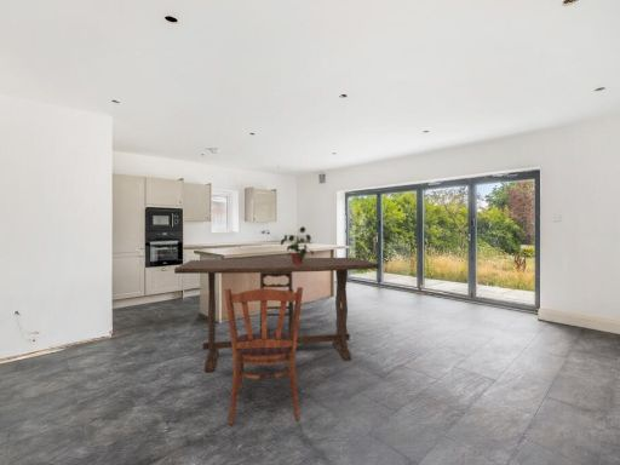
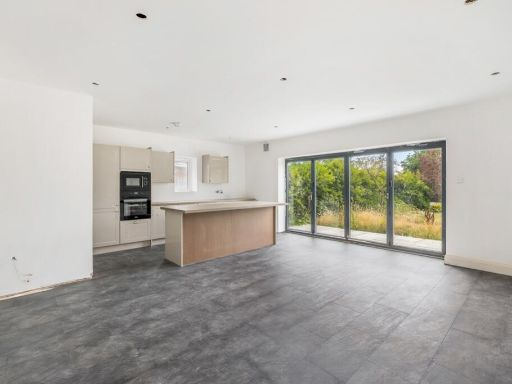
- dining chair [259,272,294,333]
- dining chair [224,286,304,425]
- potted plant [280,225,315,265]
- dining table [173,257,380,373]
